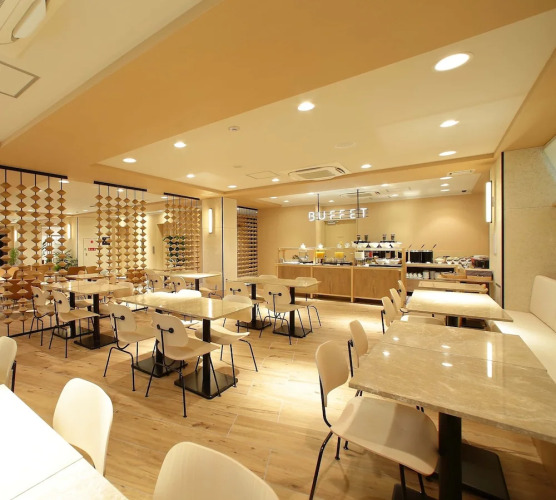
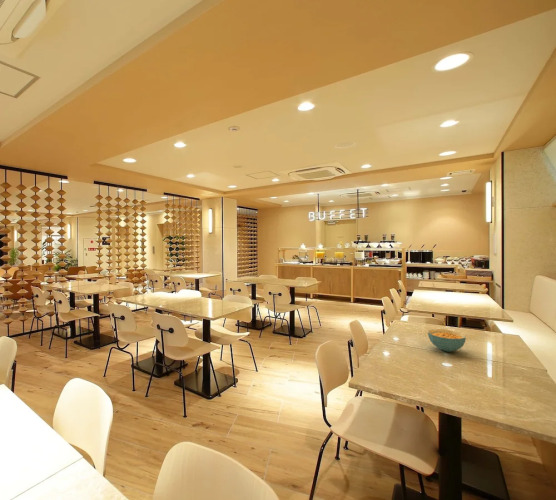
+ cereal bowl [427,328,467,353]
